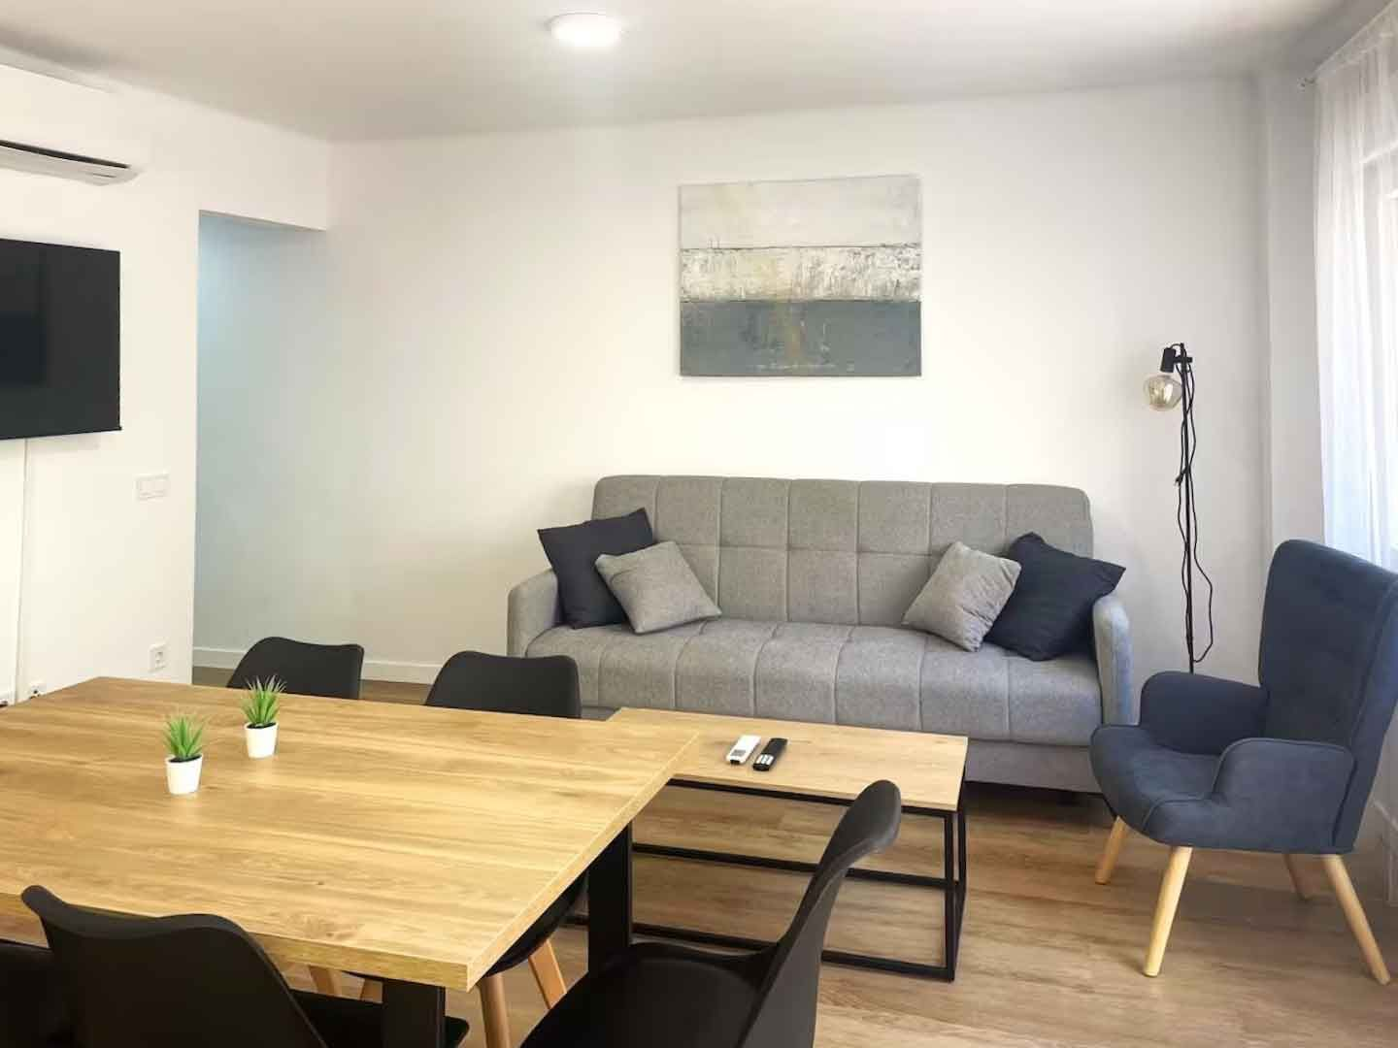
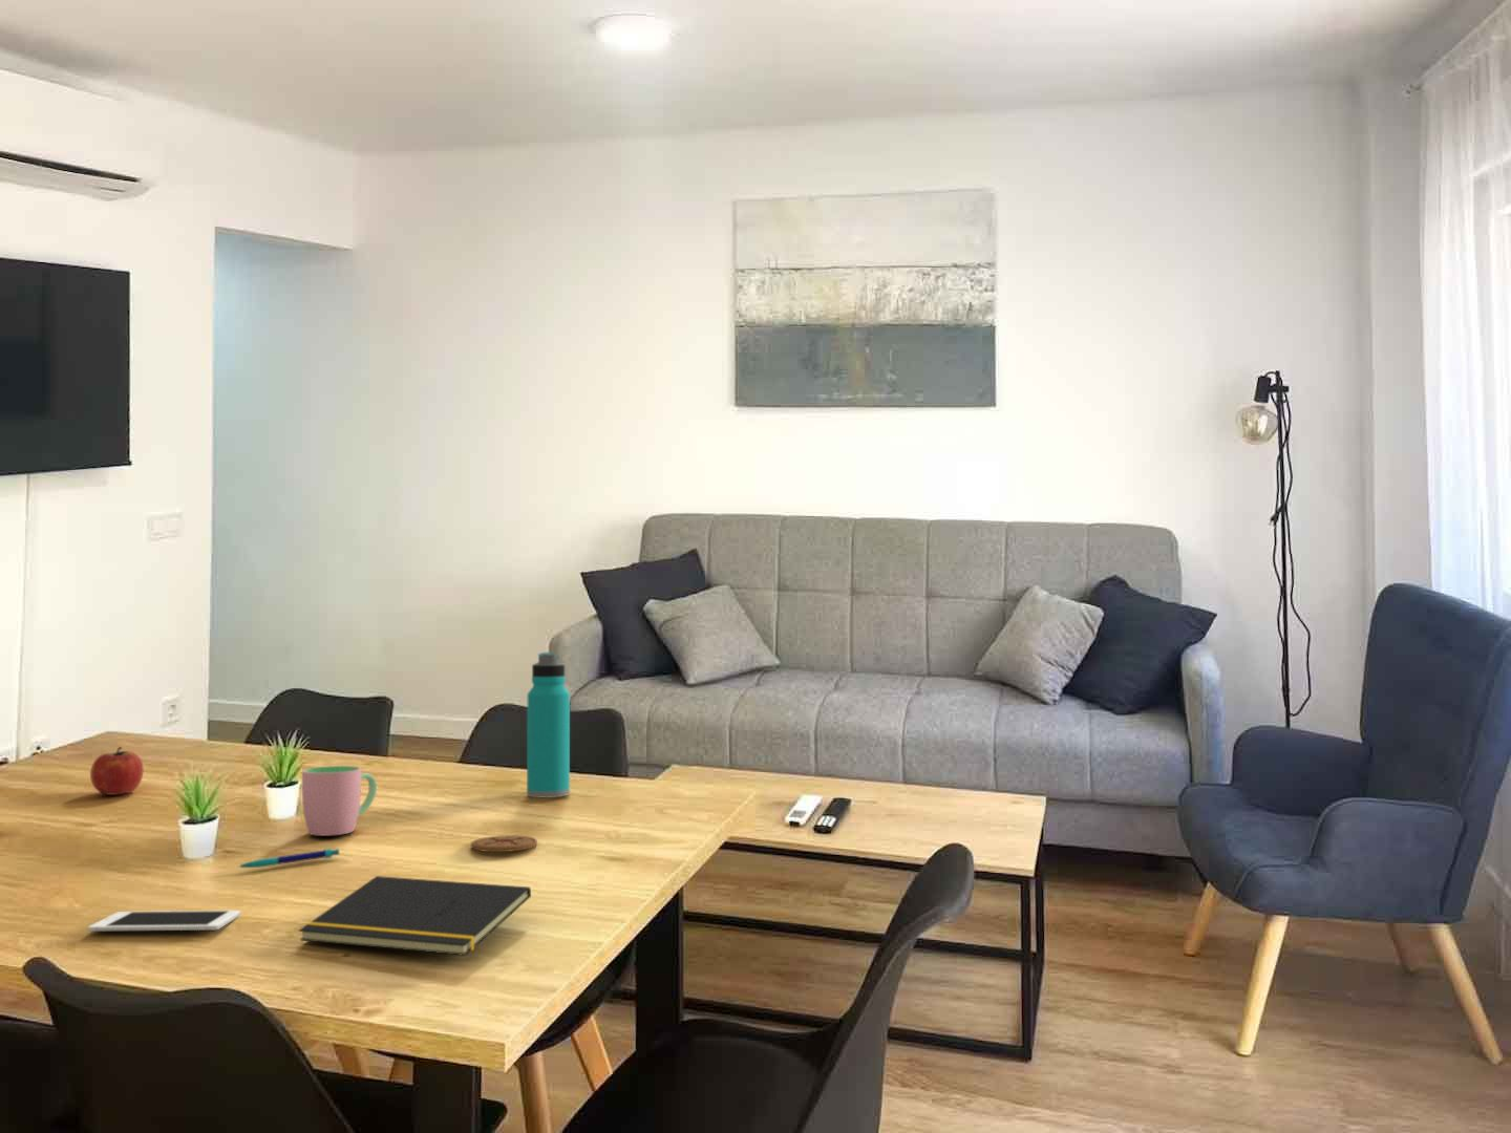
+ fruit [89,746,145,796]
+ pen [237,847,340,869]
+ cup [301,765,377,837]
+ coaster [470,834,538,853]
+ notepad [297,875,532,957]
+ water bottle [526,651,571,799]
+ cell phone [87,909,242,933]
